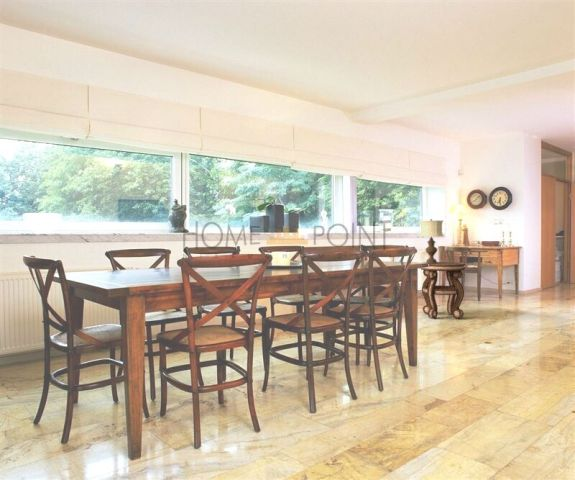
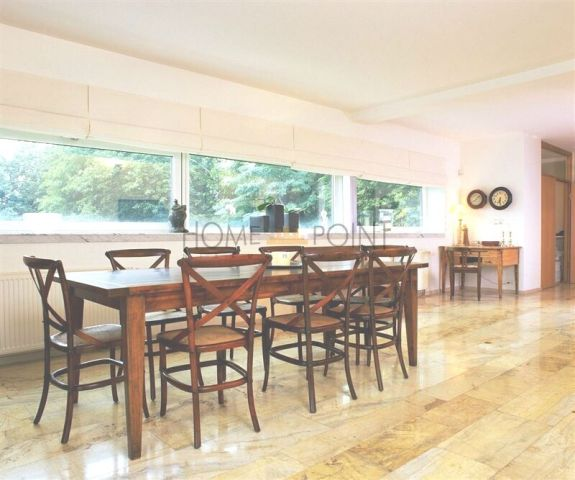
- side table [420,261,466,320]
- table lamp [418,218,444,264]
